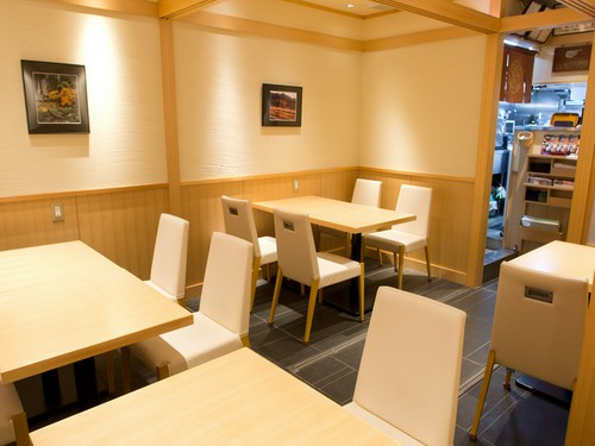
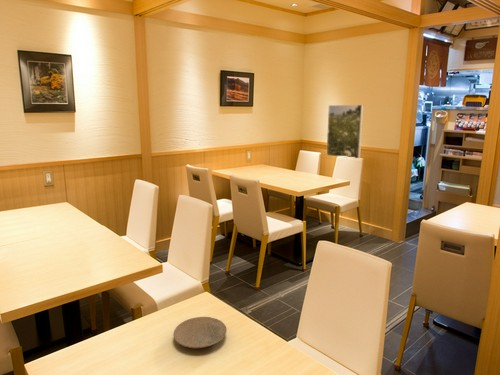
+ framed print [326,104,364,159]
+ plate [172,316,228,349]
